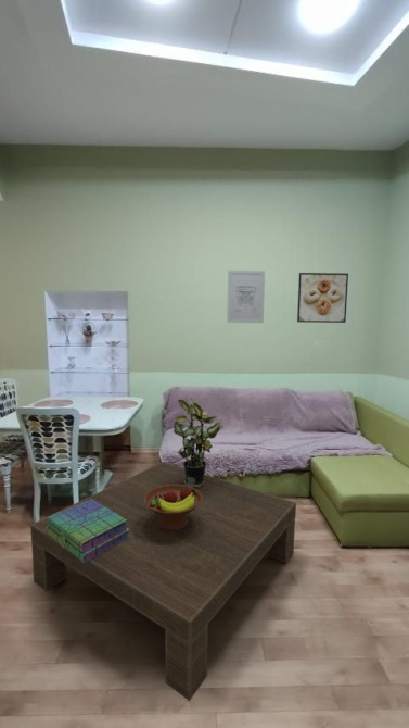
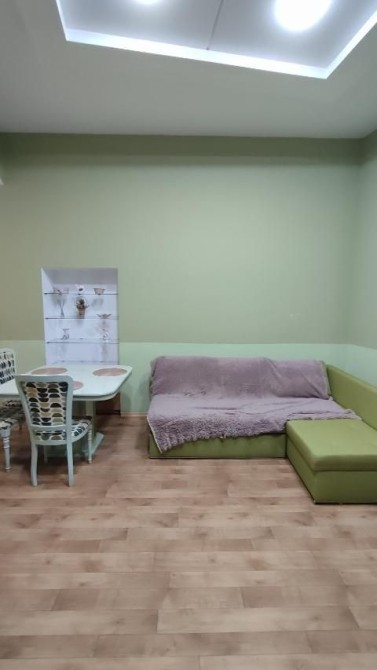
- fruit bowl [144,485,202,531]
- wall art [226,269,266,324]
- stack of books [46,499,130,563]
- potted plant [172,397,222,488]
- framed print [296,272,349,324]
- coffee table [29,461,297,702]
